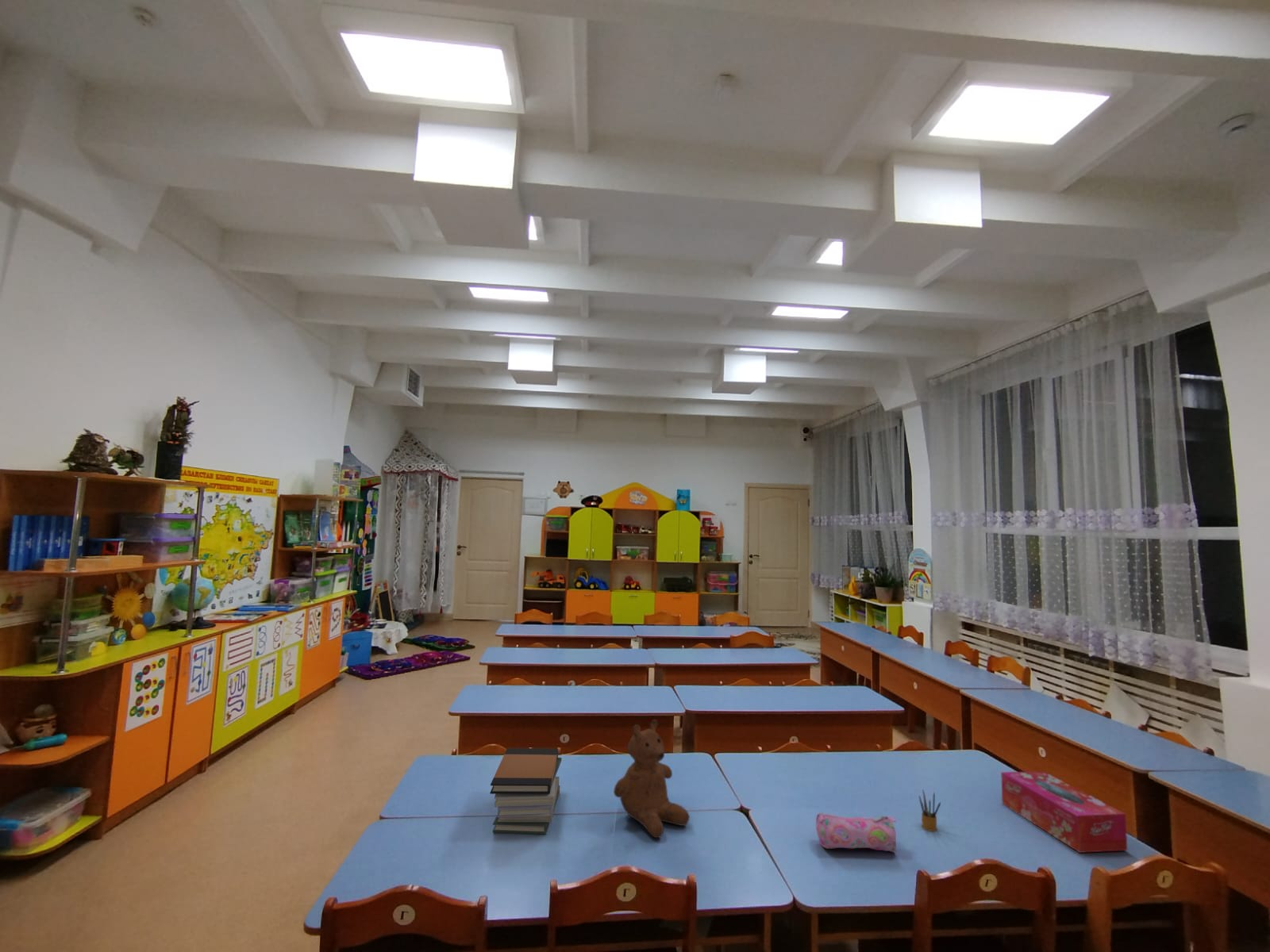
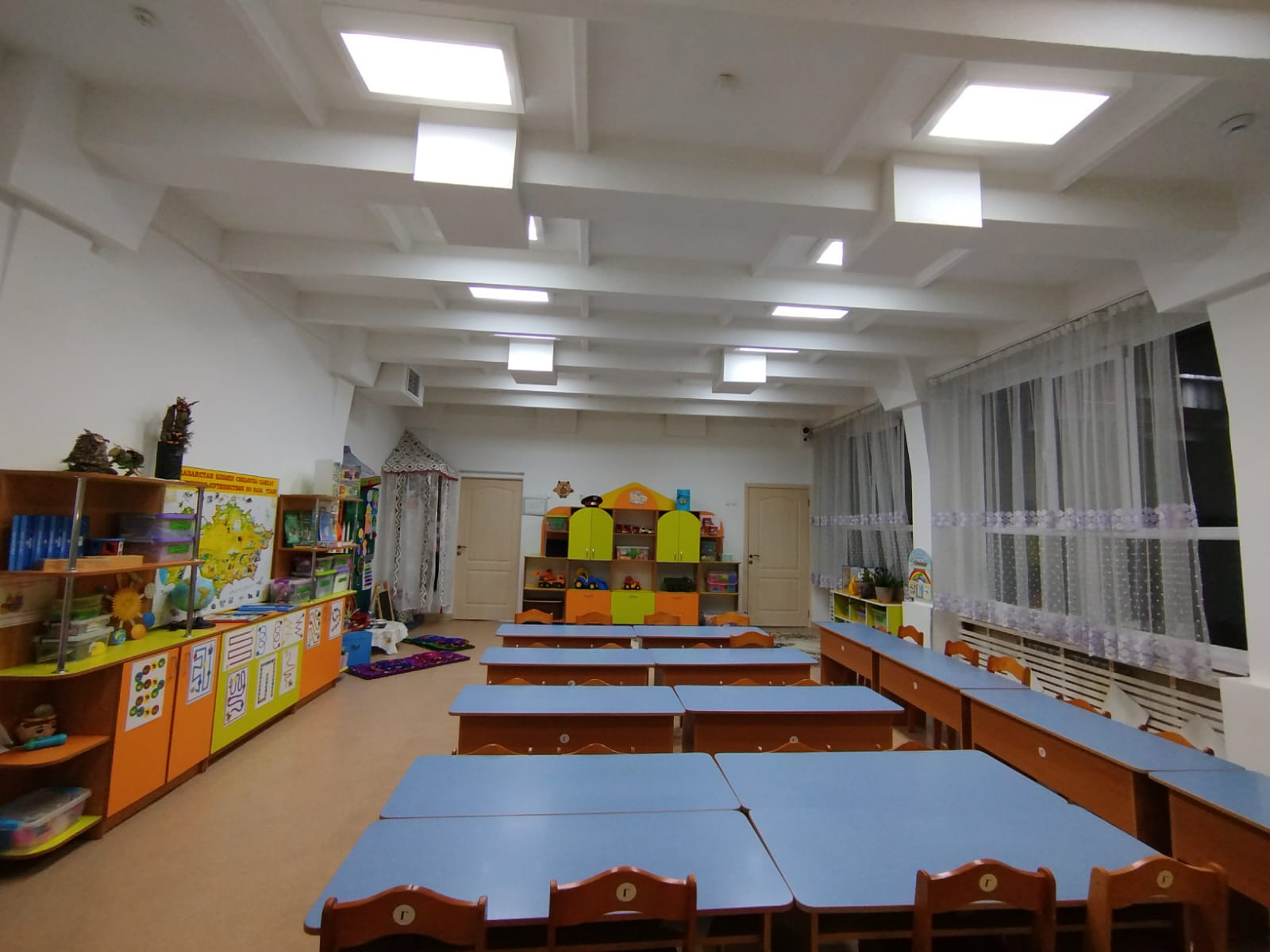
- teddy bear [613,719,691,839]
- pencil case [815,812,897,854]
- book stack [490,747,562,835]
- pencil box [918,790,941,832]
- tissue box [1000,770,1128,854]
